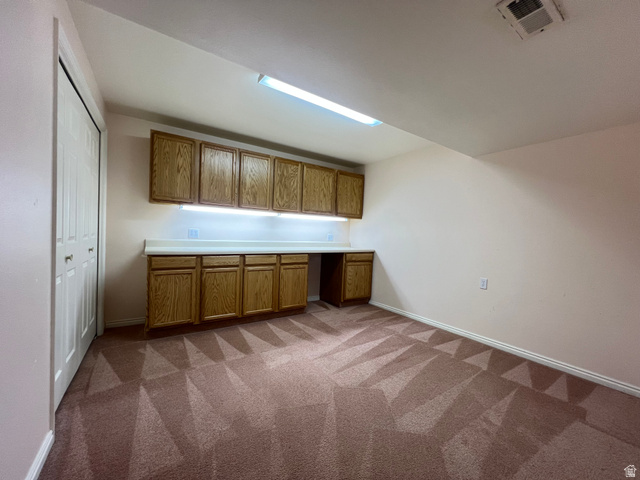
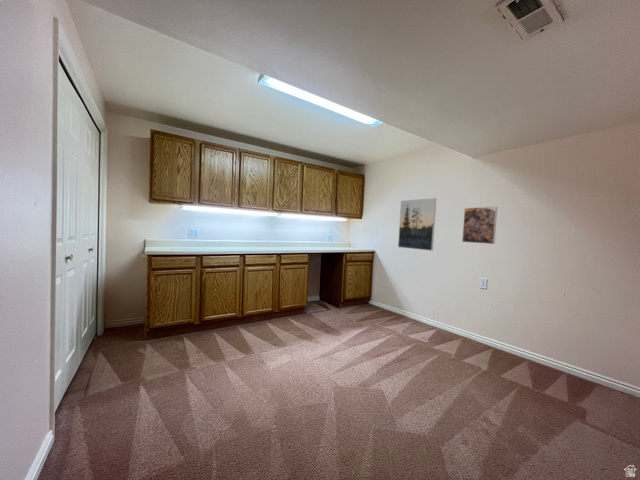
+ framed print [461,206,498,245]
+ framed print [397,197,437,252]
